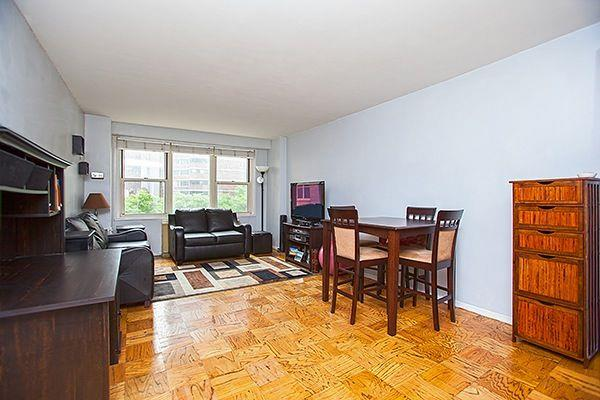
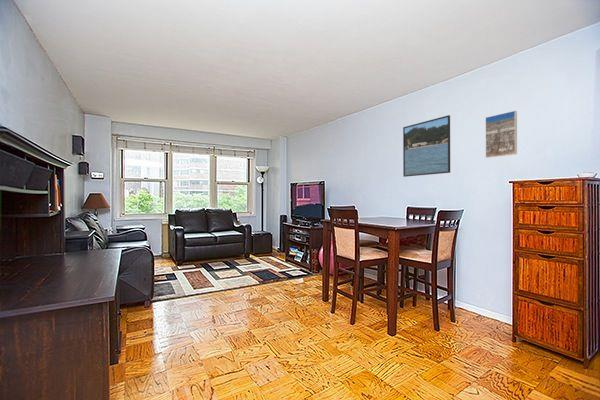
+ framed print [402,114,451,178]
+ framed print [484,110,518,159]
